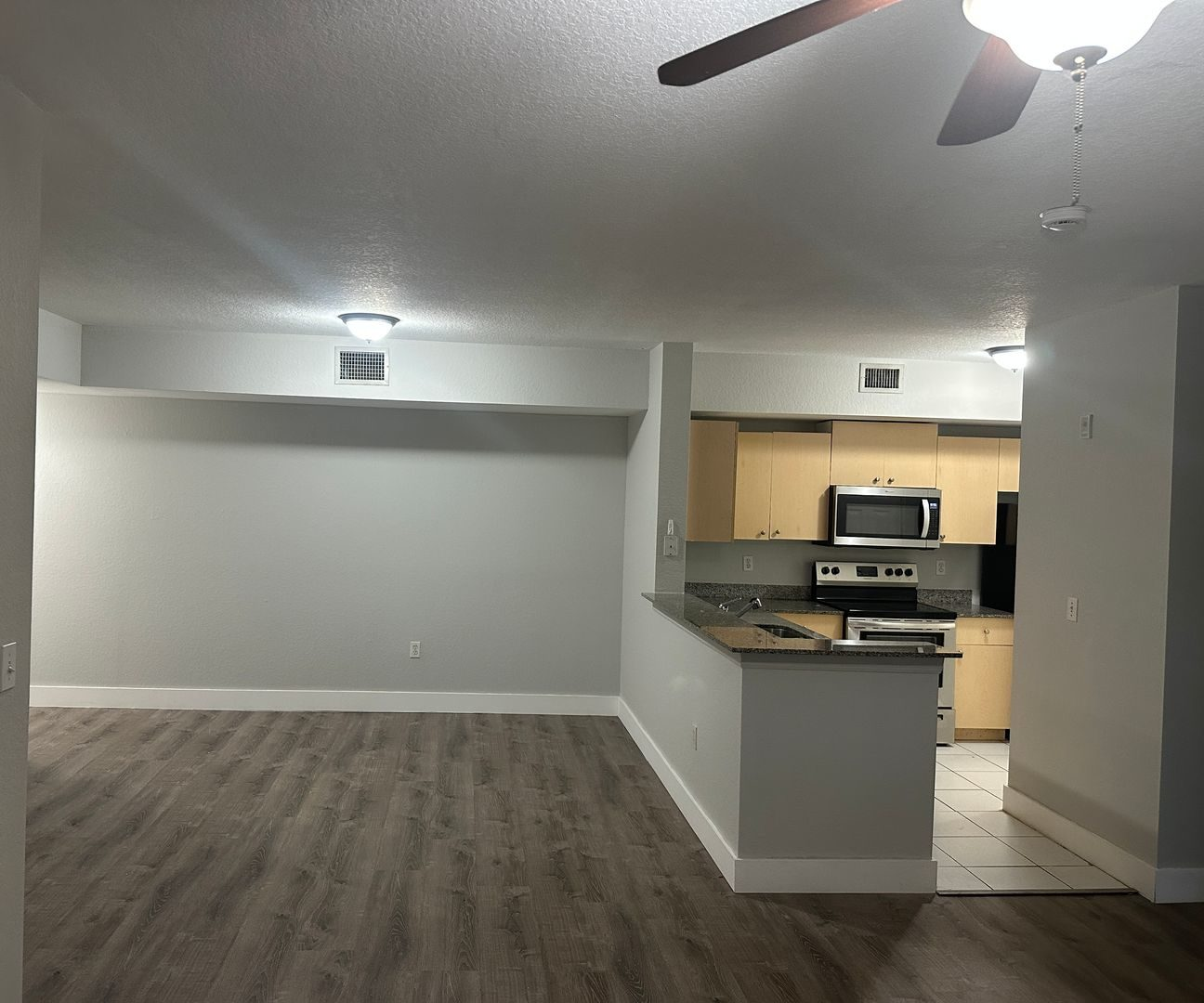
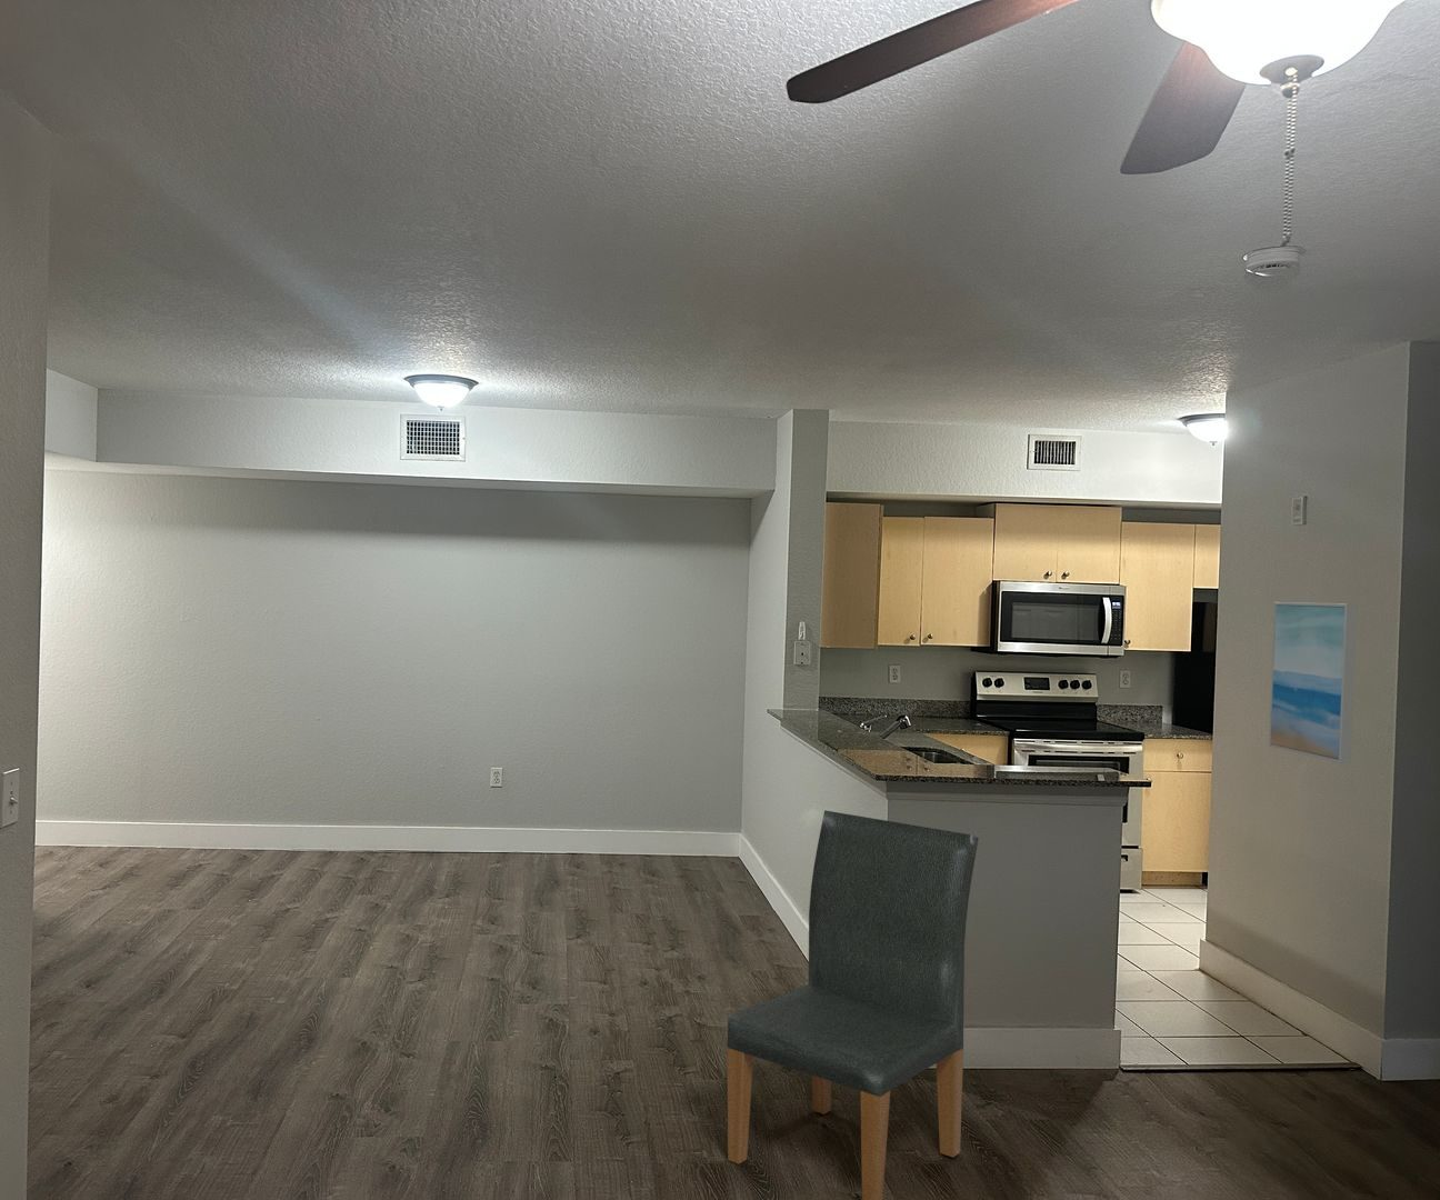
+ wall art [1268,601,1357,765]
+ dining chair [727,809,978,1200]
